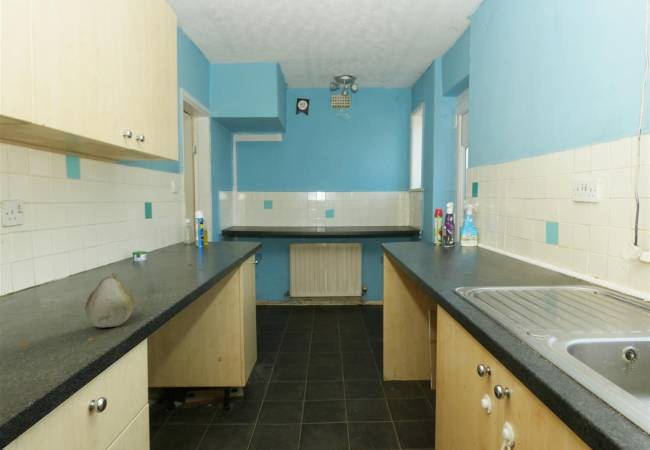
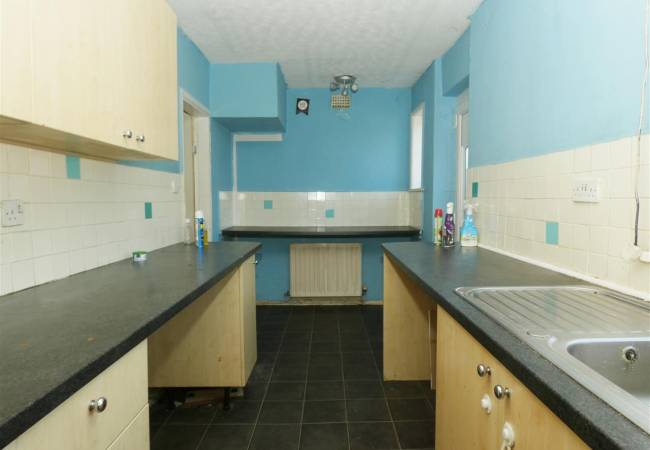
- fruit [84,272,136,328]
